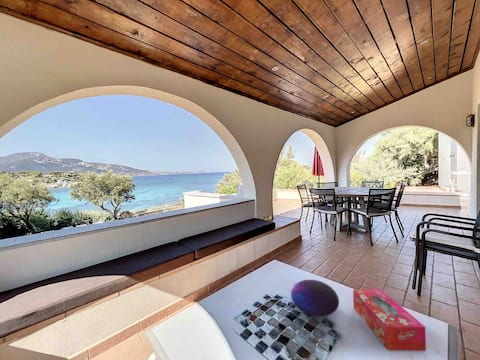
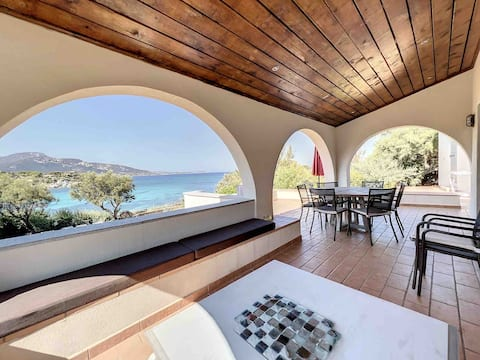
- tissue box [352,288,427,352]
- decorative orb [290,279,340,318]
